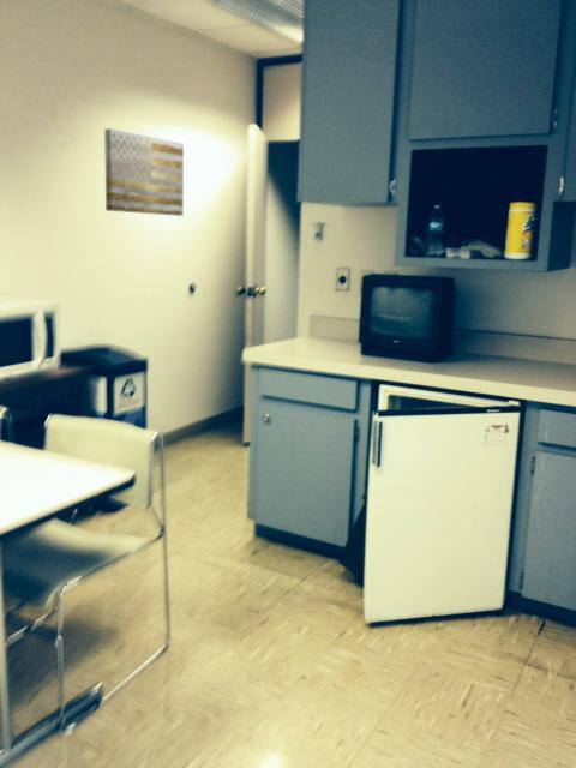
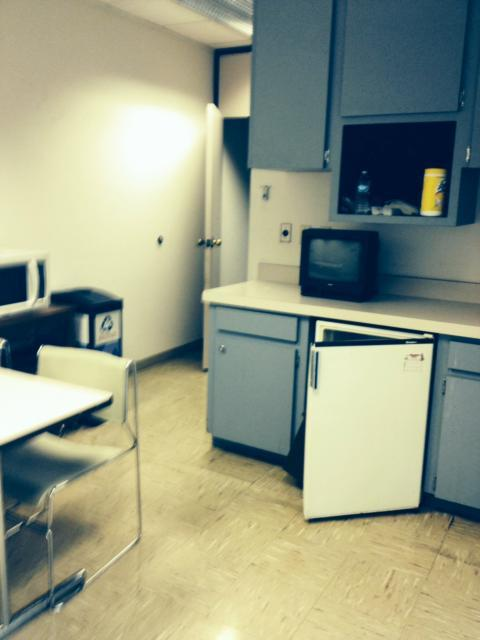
- wall art [103,127,185,217]
